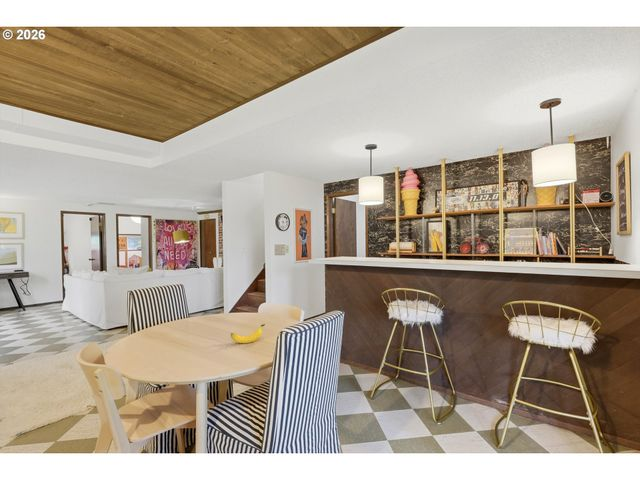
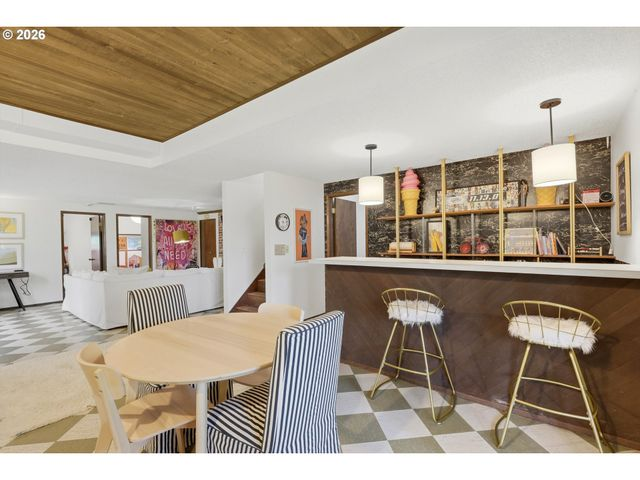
- banana [230,323,266,344]
